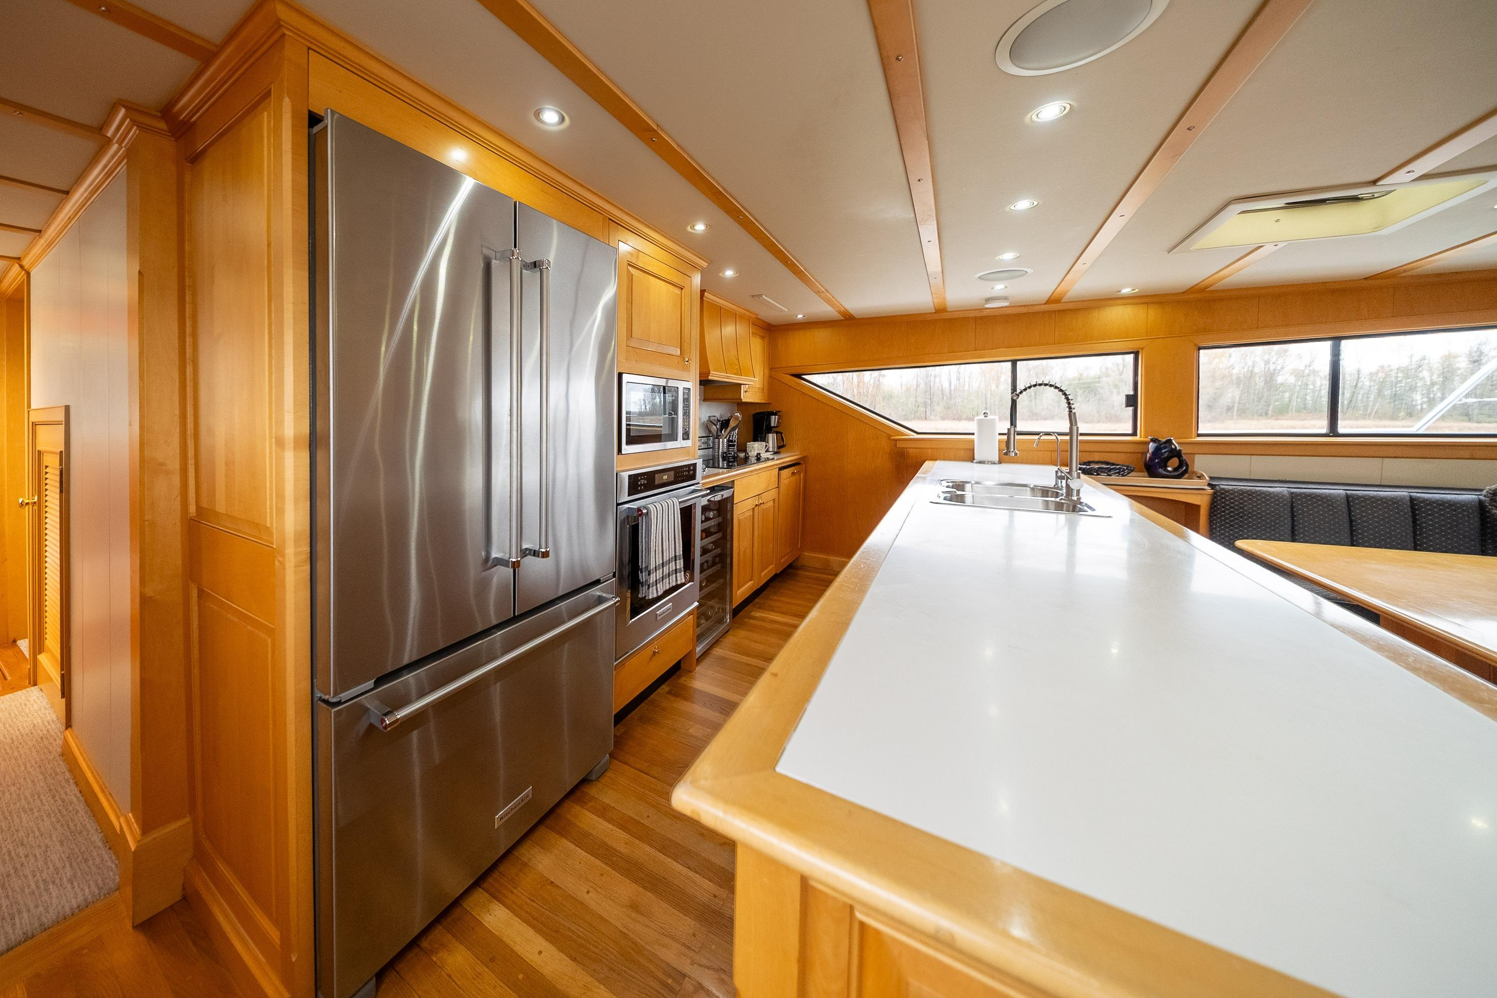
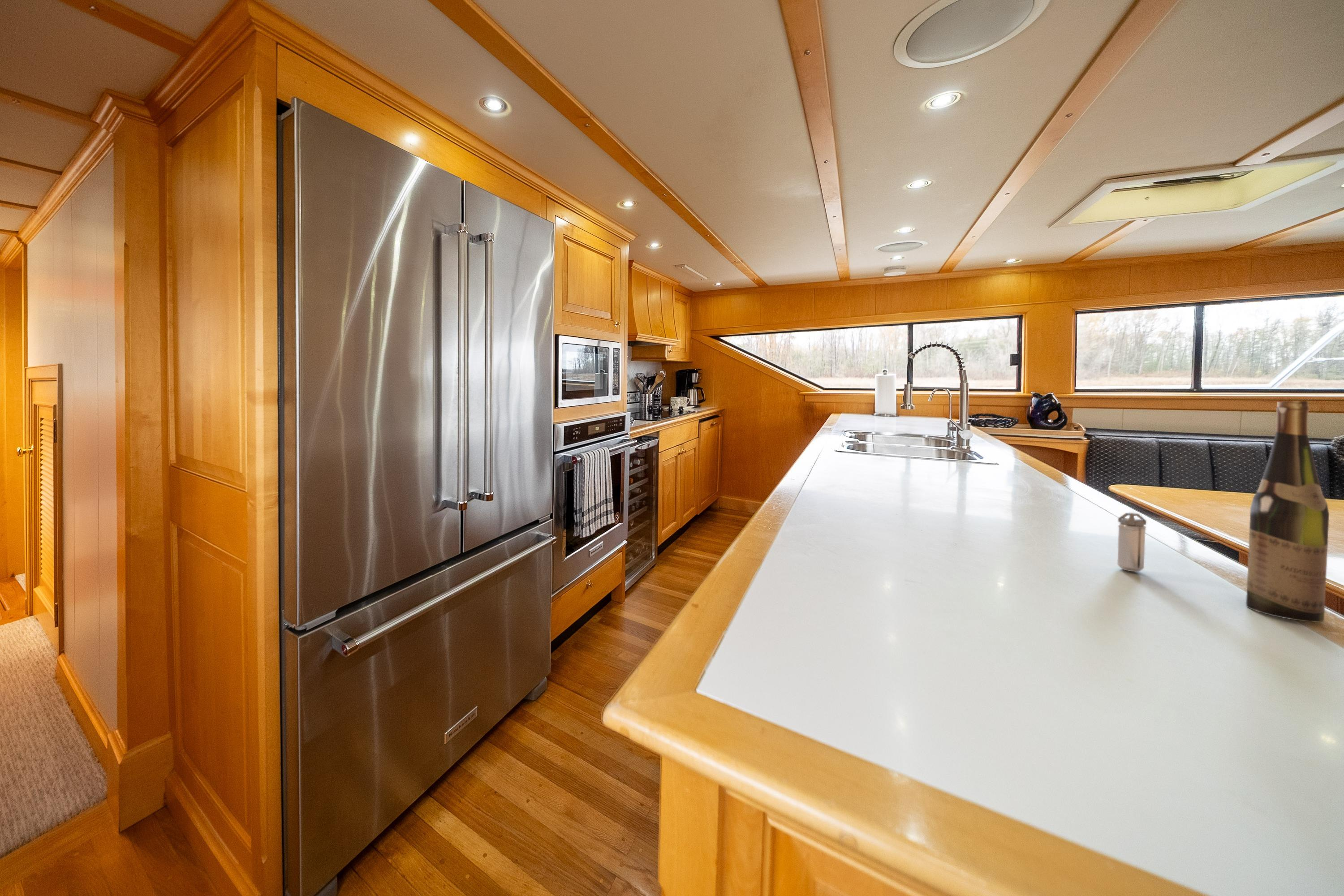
+ shaker [1117,512,1147,572]
+ wine bottle [1246,401,1330,623]
